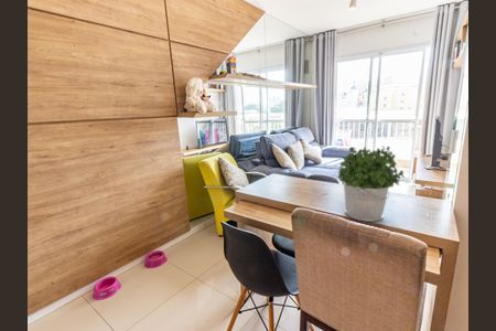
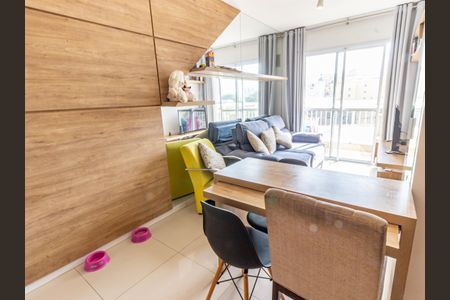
- potted plant [337,145,406,223]
